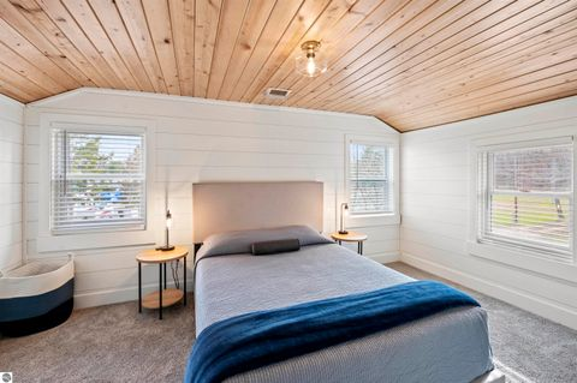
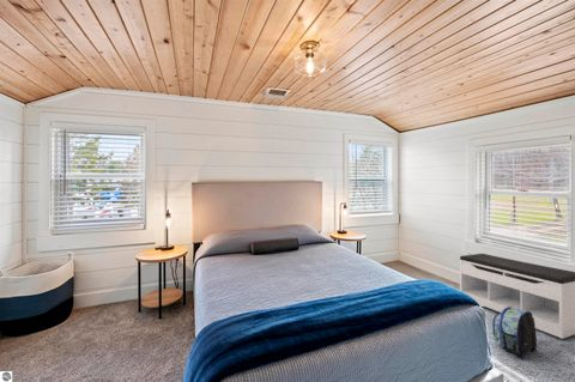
+ bench [458,253,575,340]
+ backpack [491,307,538,359]
